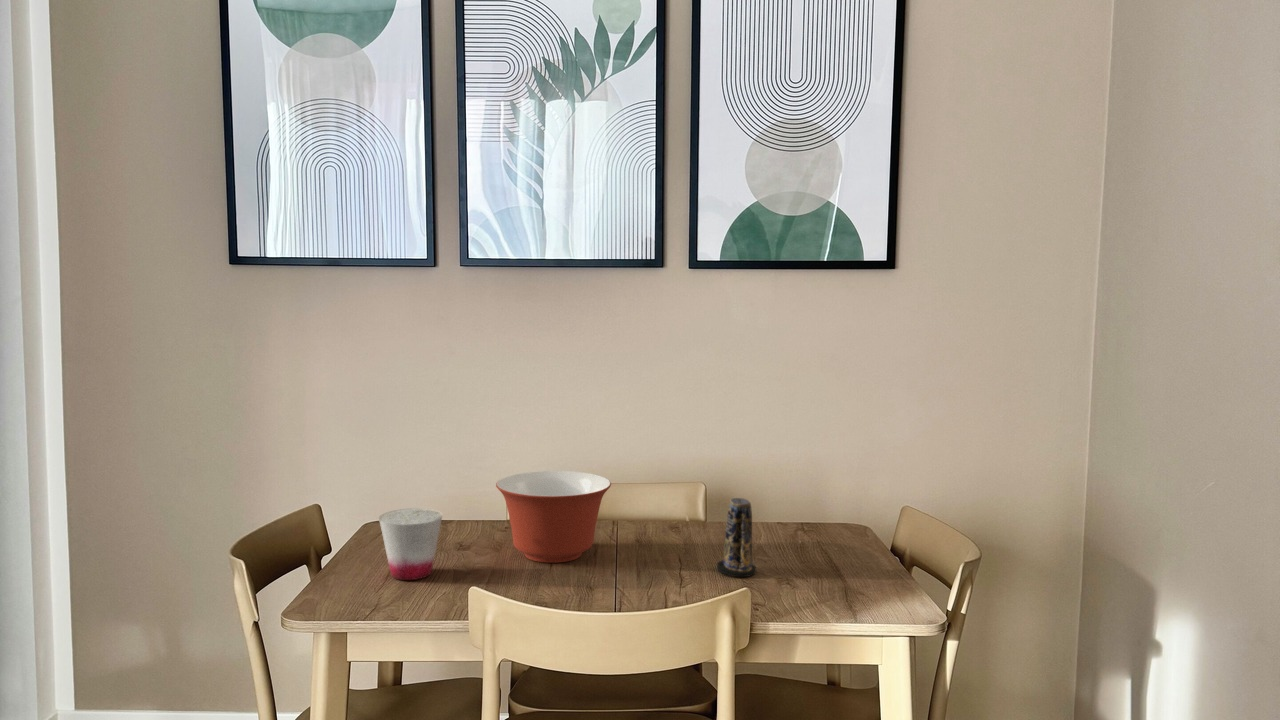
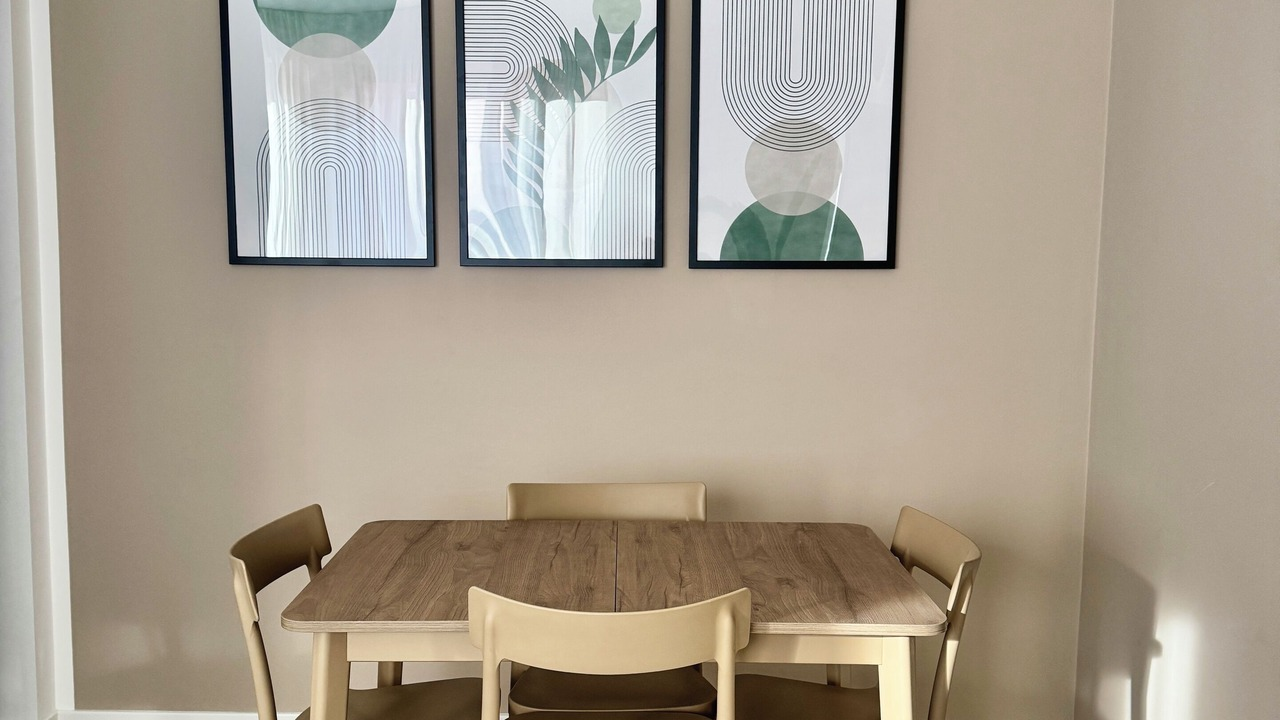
- mixing bowl [495,470,612,564]
- candle [716,497,757,578]
- cup [378,507,444,581]
